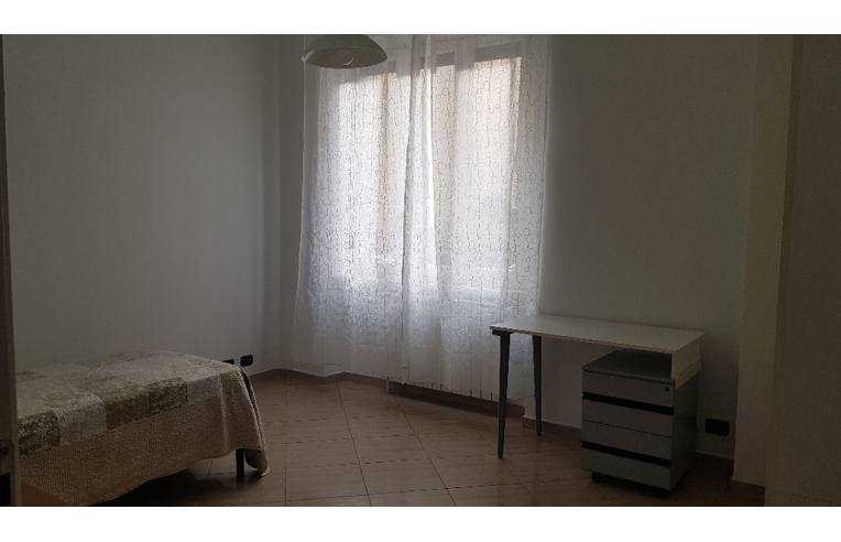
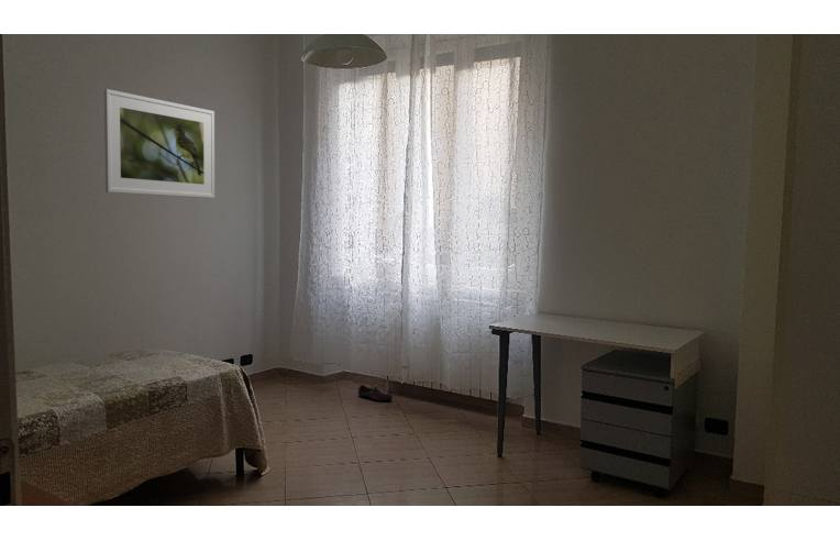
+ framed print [103,88,215,199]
+ shoe [357,383,394,402]
